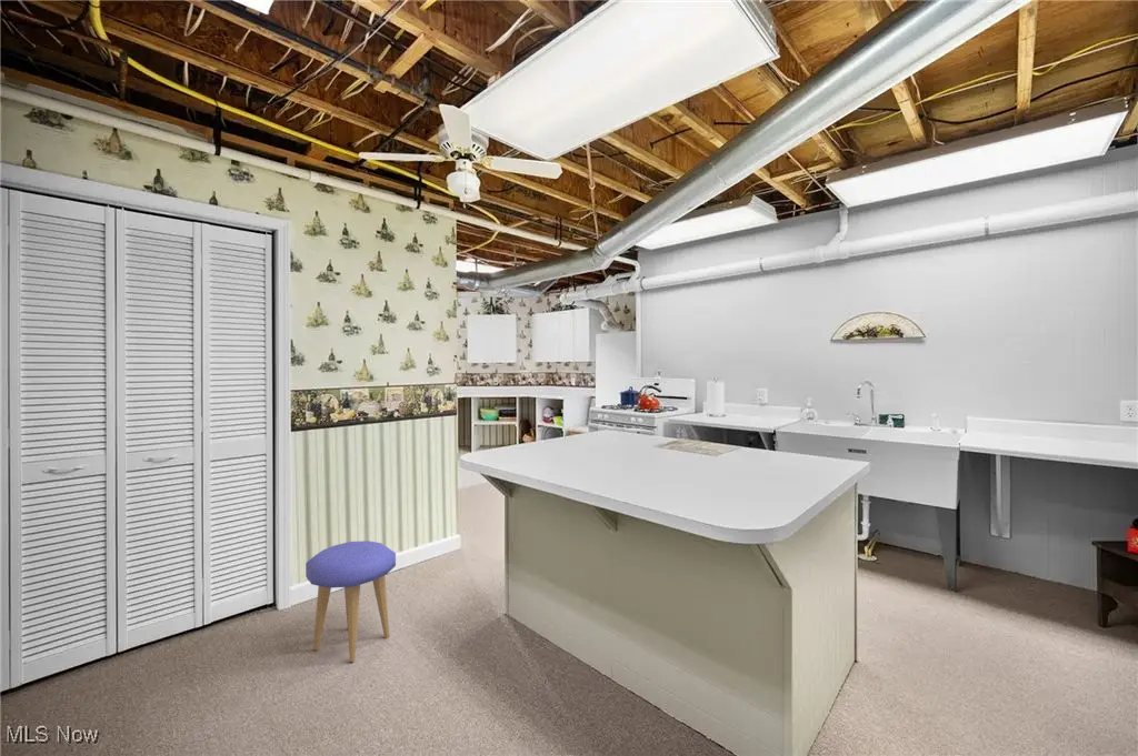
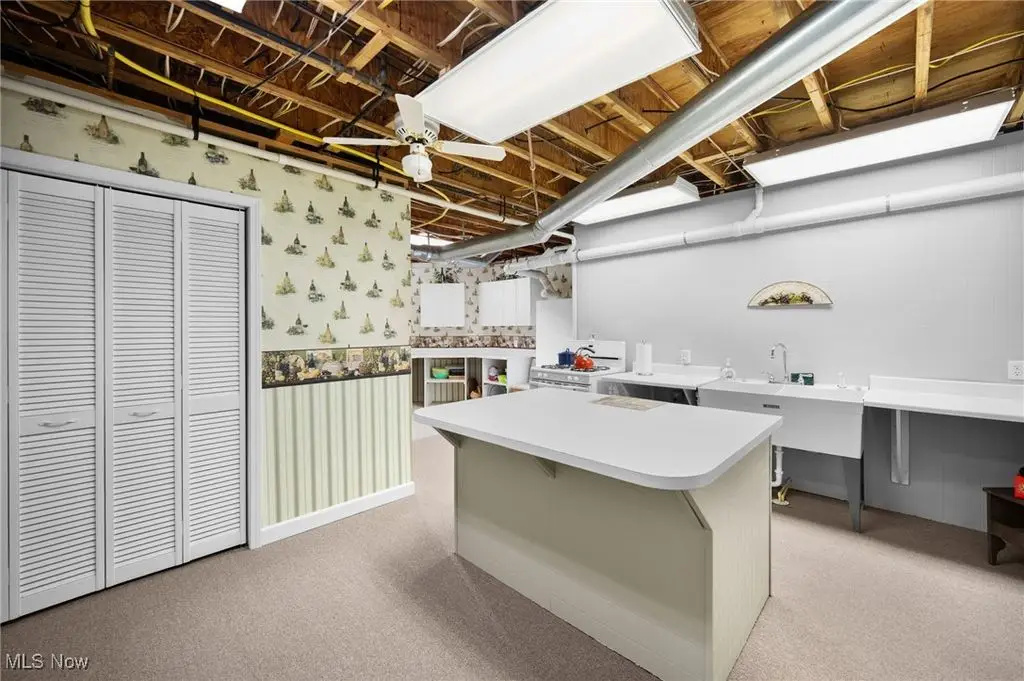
- stool [305,540,397,663]
